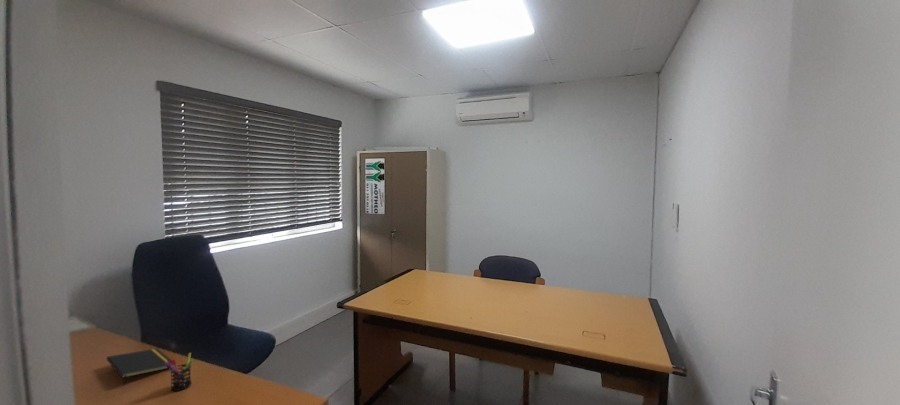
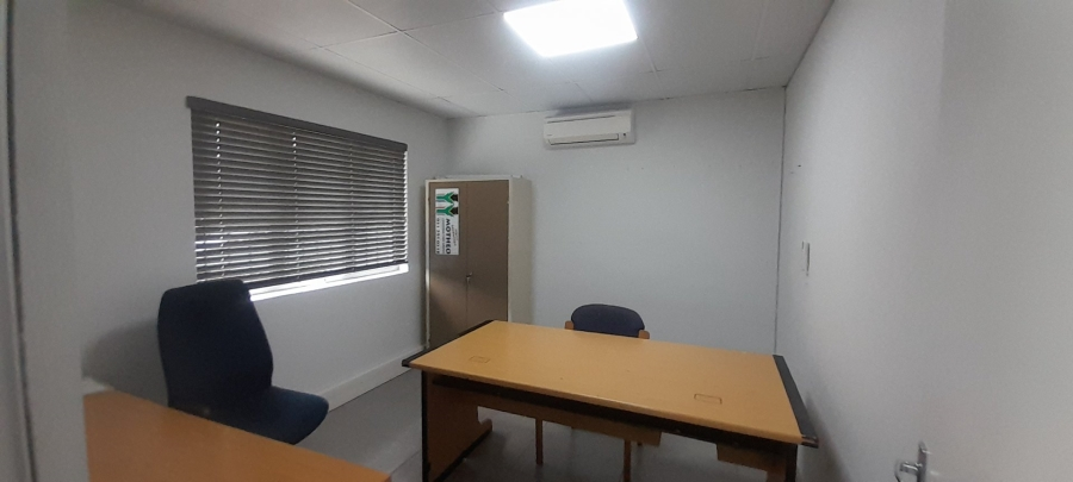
- notepad [106,348,174,387]
- pen holder [165,352,194,392]
